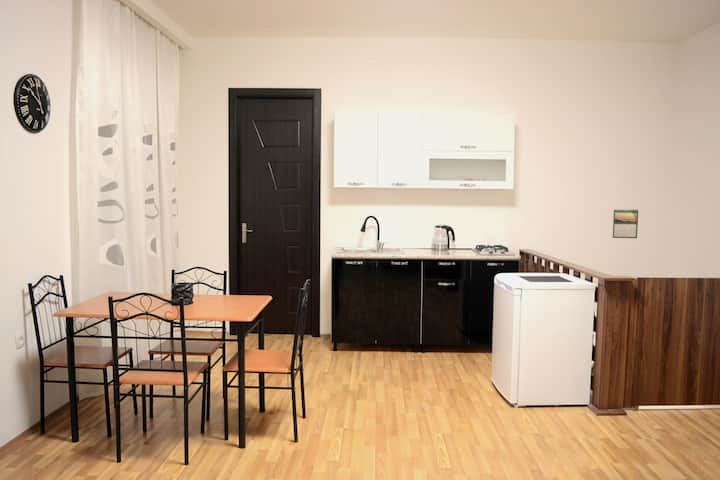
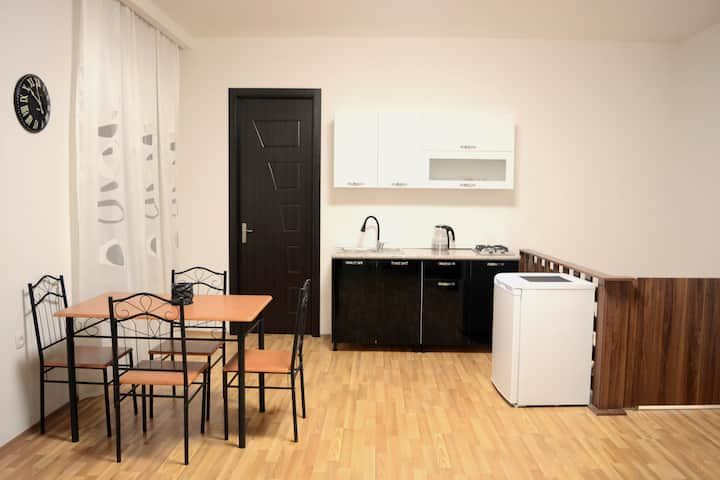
- calendar [612,208,639,239]
